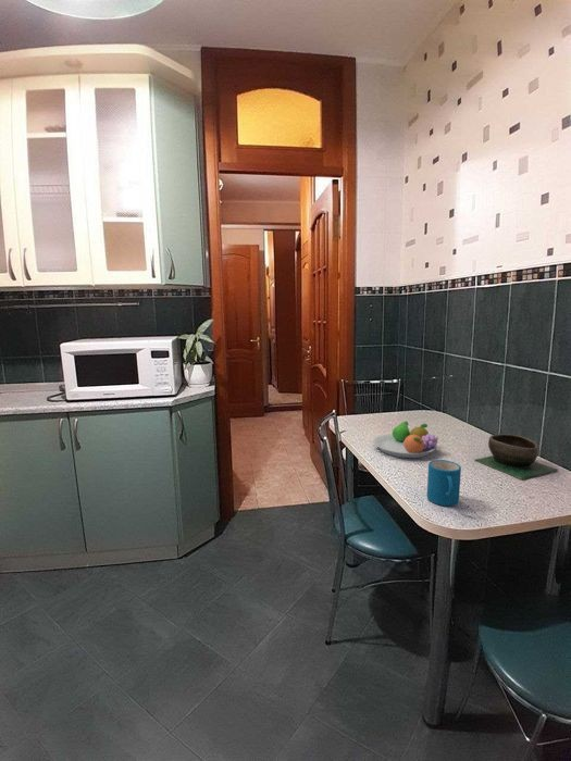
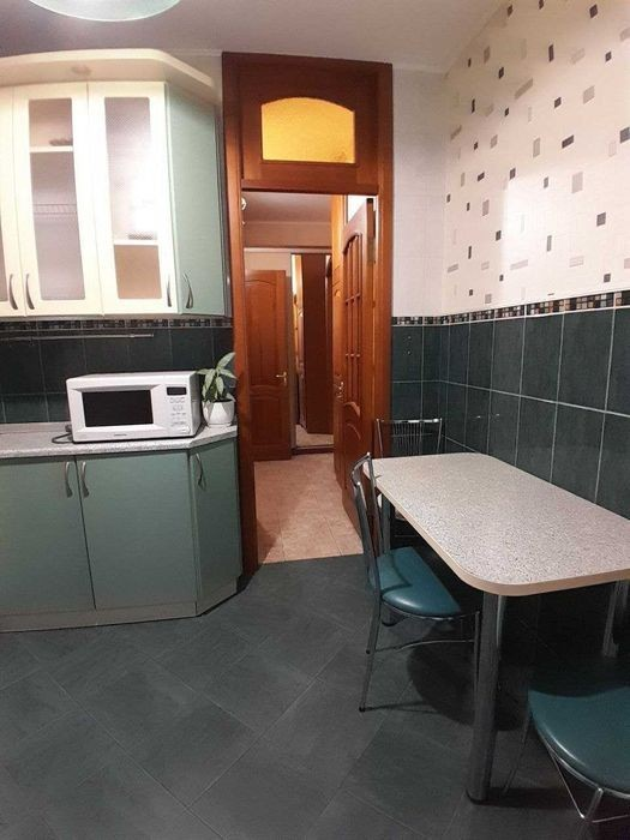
- fruit bowl [372,421,439,459]
- bowl [473,433,559,481]
- mug [426,459,462,507]
